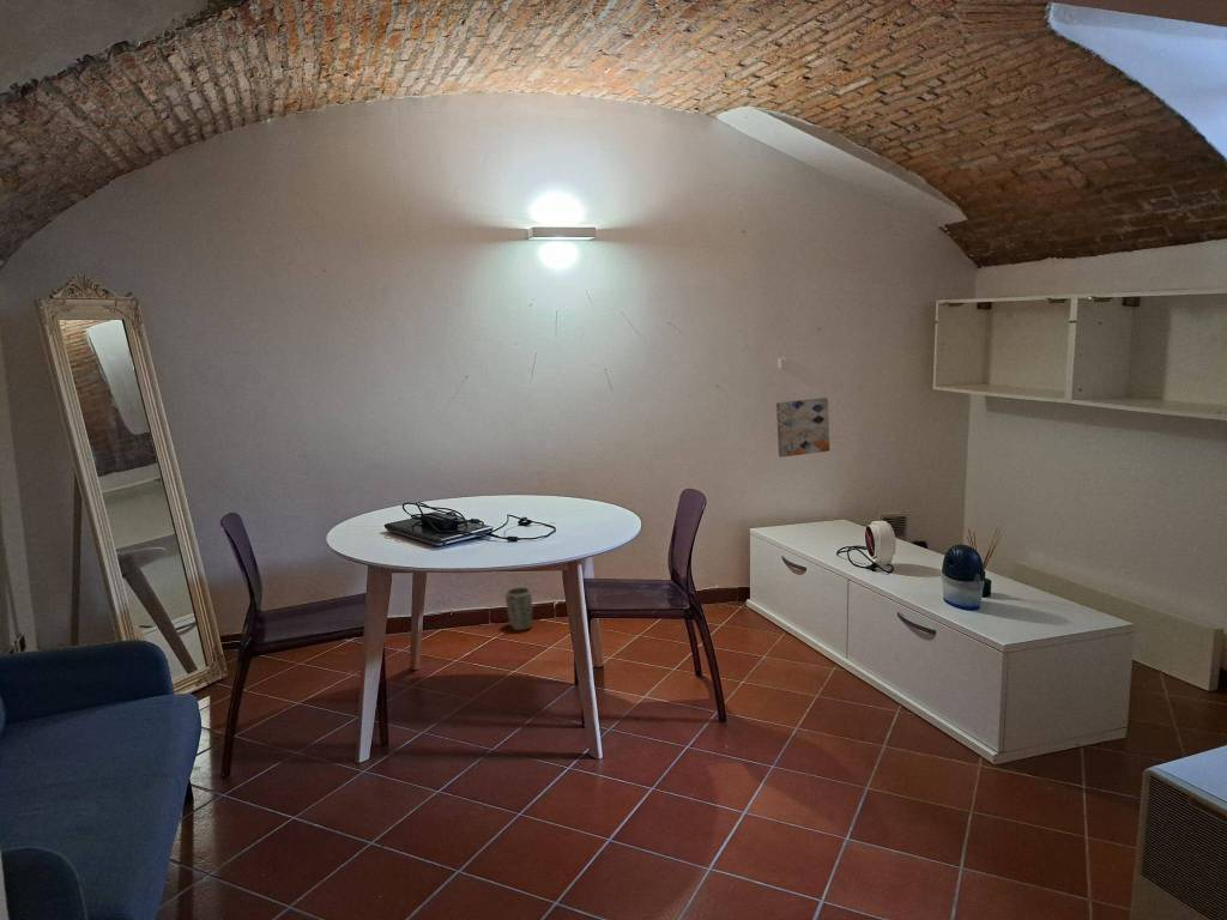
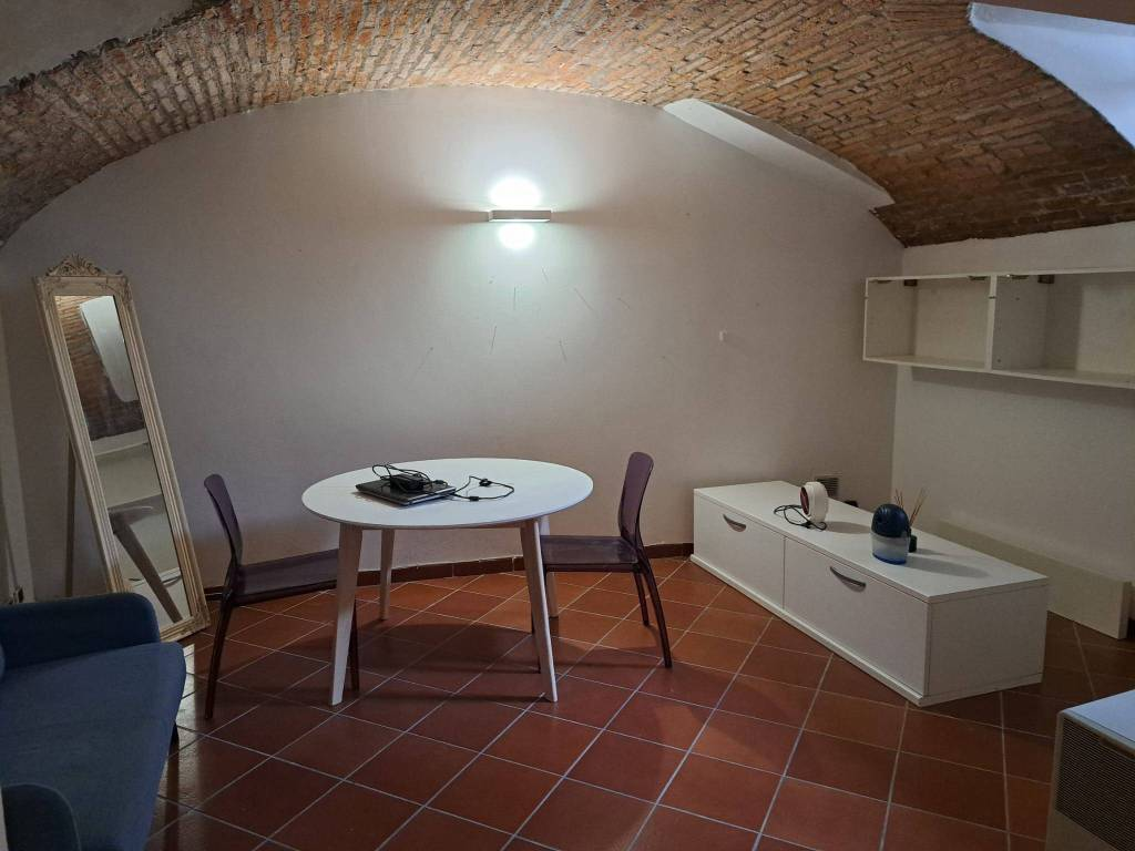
- wall art [775,397,830,459]
- plant pot [504,586,533,631]
